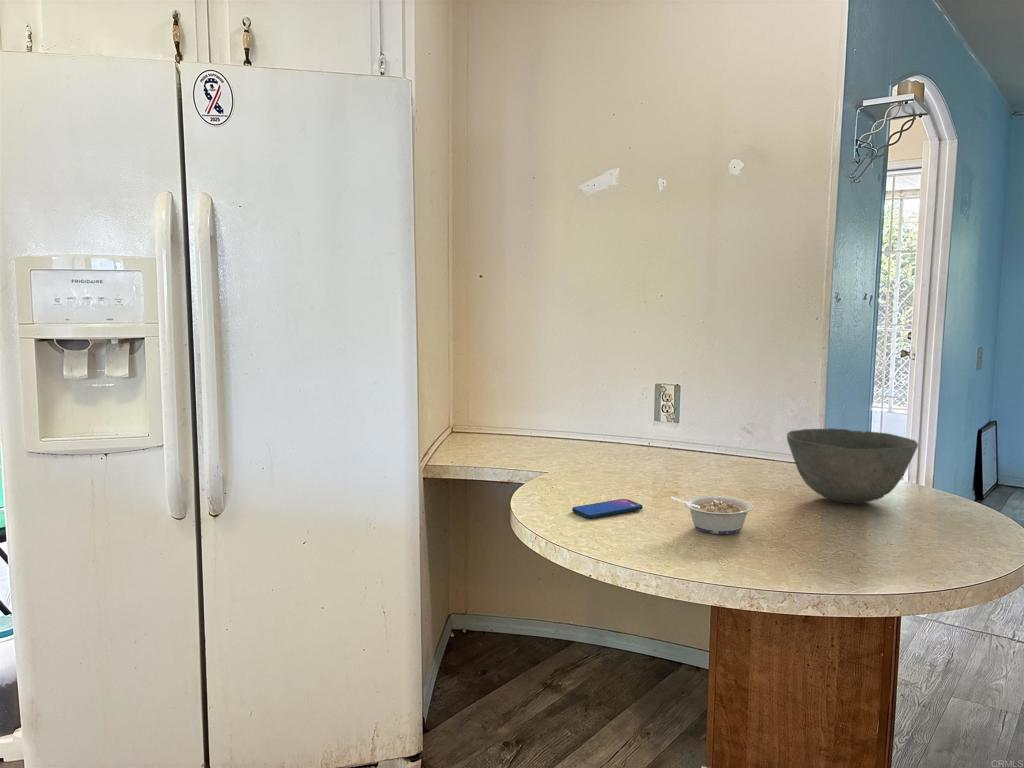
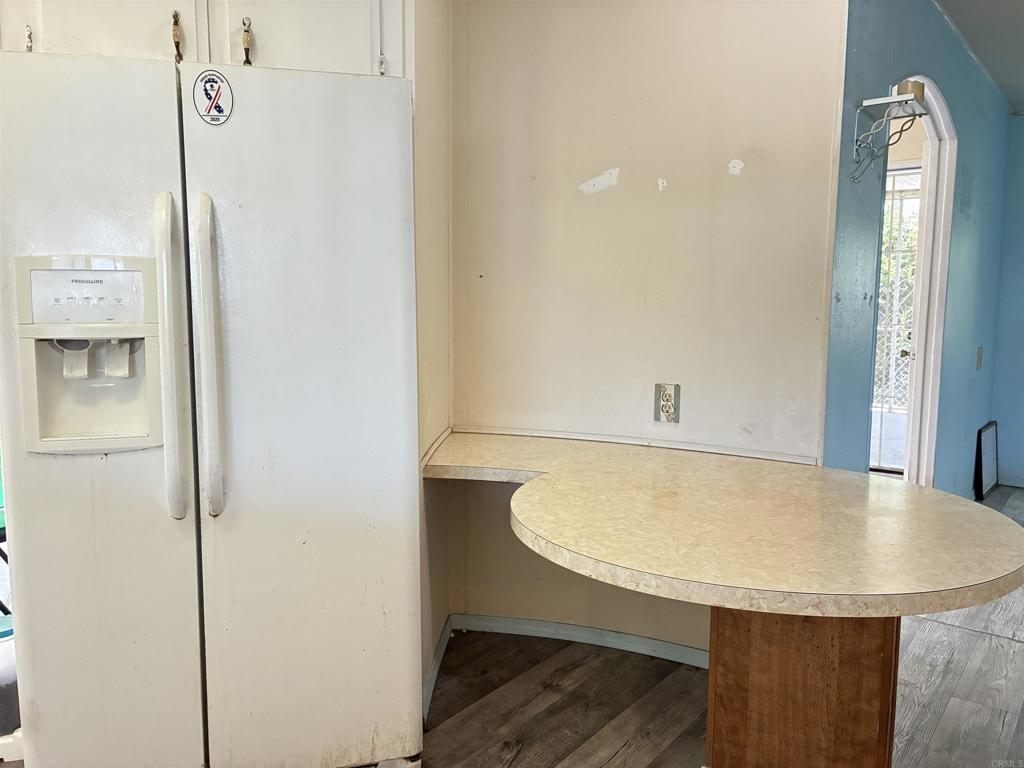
- smartphone [571,498,644,519]
- legume [670,495,754,535]
- bowl [786,427,919,504]
